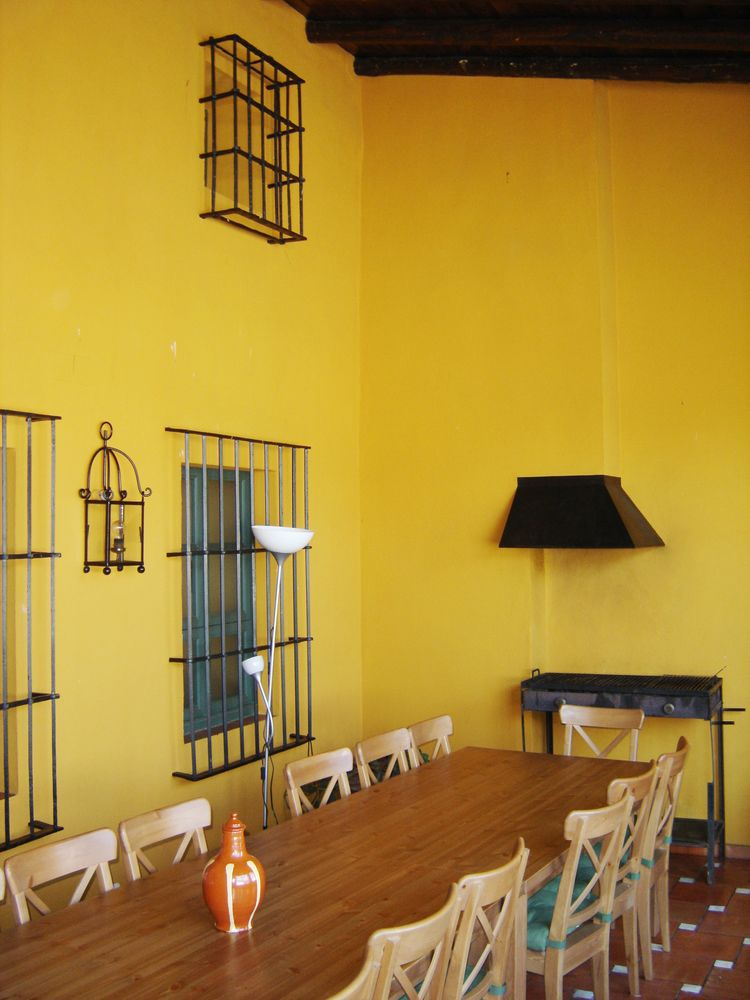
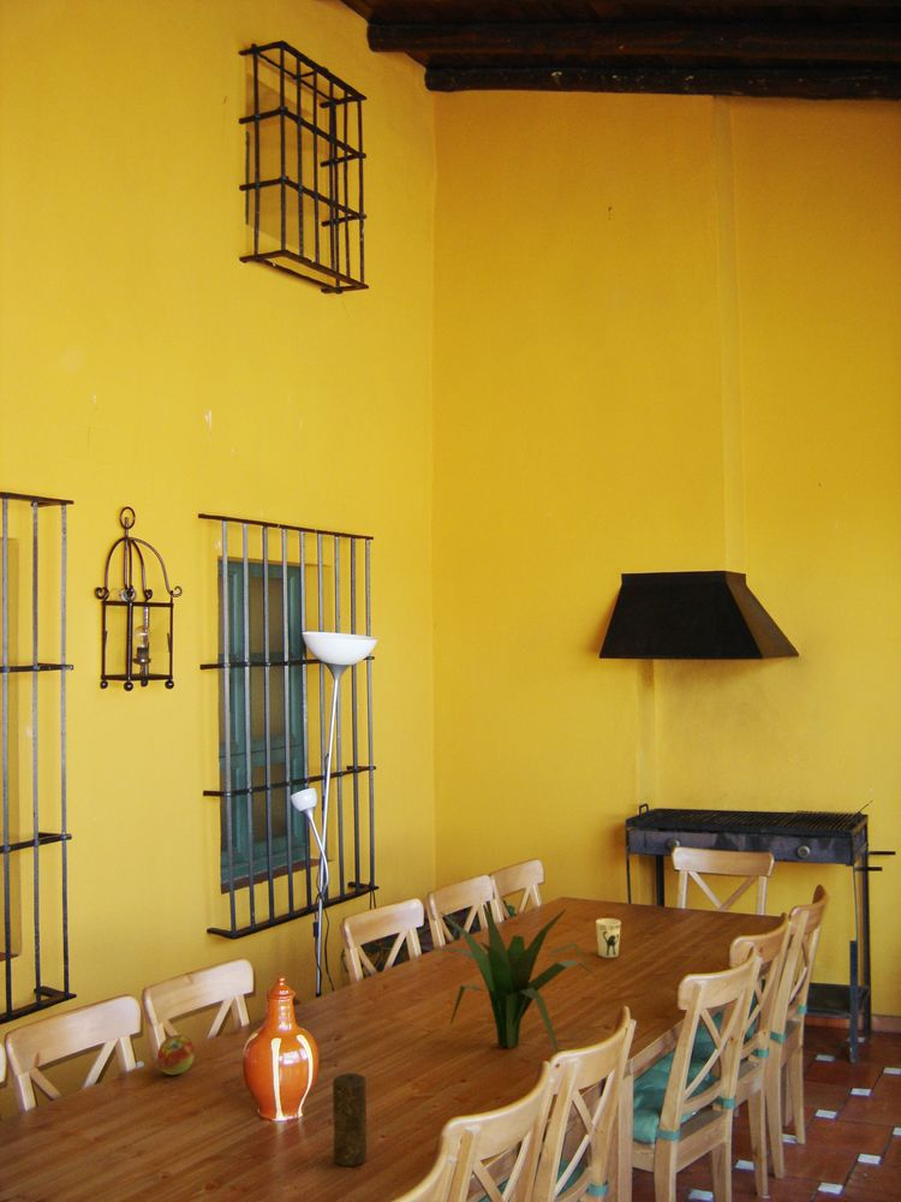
+ candle [332,1072,368,1167]
+ plant [426,904,603,1054]
+ cup [595,917,622,959]
+ fruit [156,1034,196,1076]
